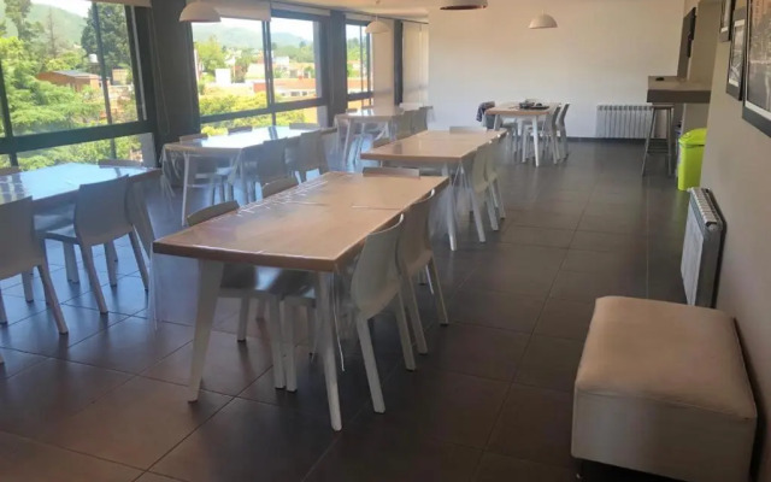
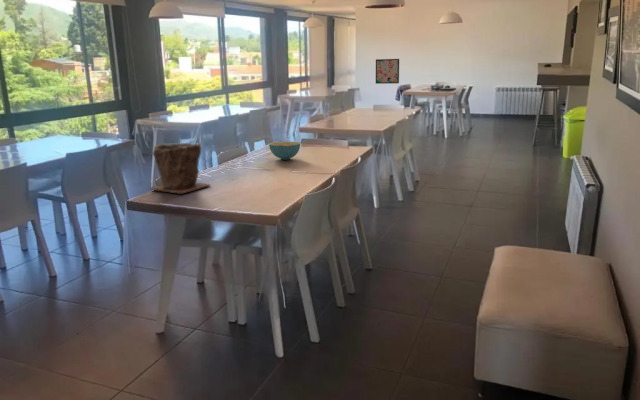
+ cereal bowl [268,141,301,161]
+ wall art [375,58,400,85]
+ plant pot [150,142,212,195]
